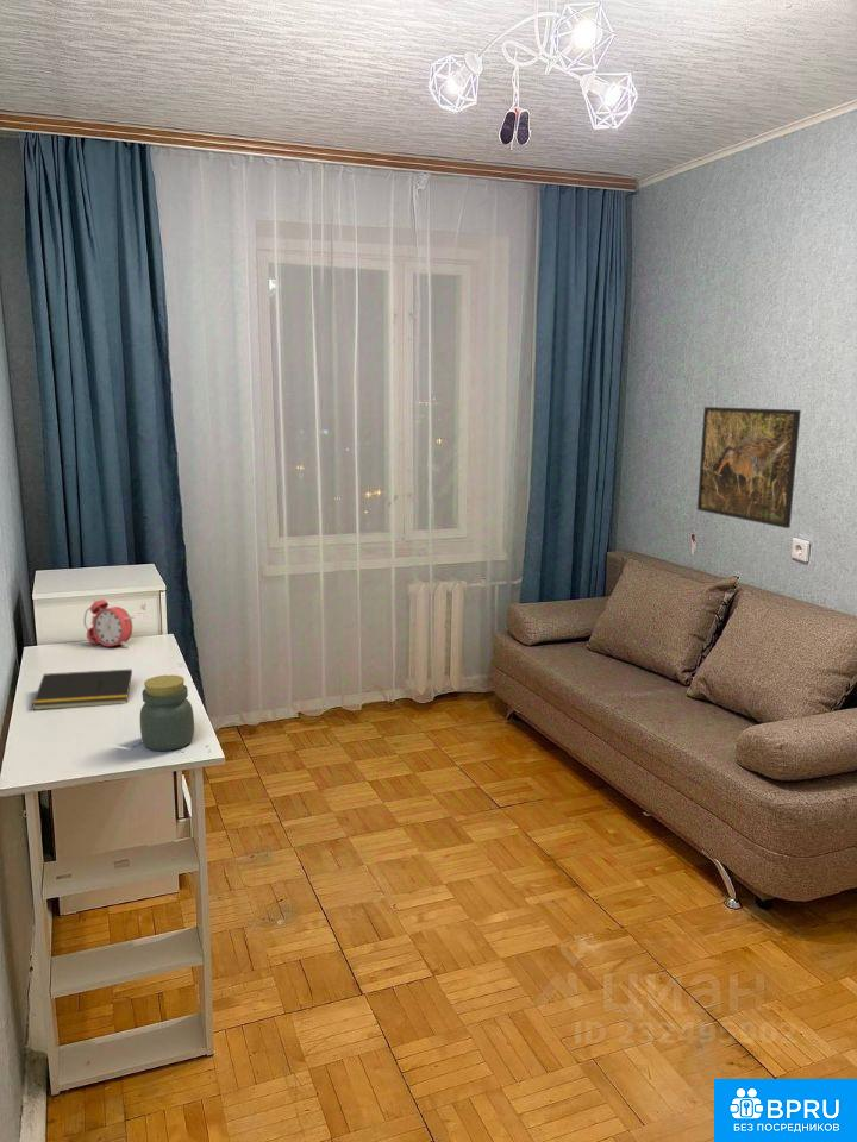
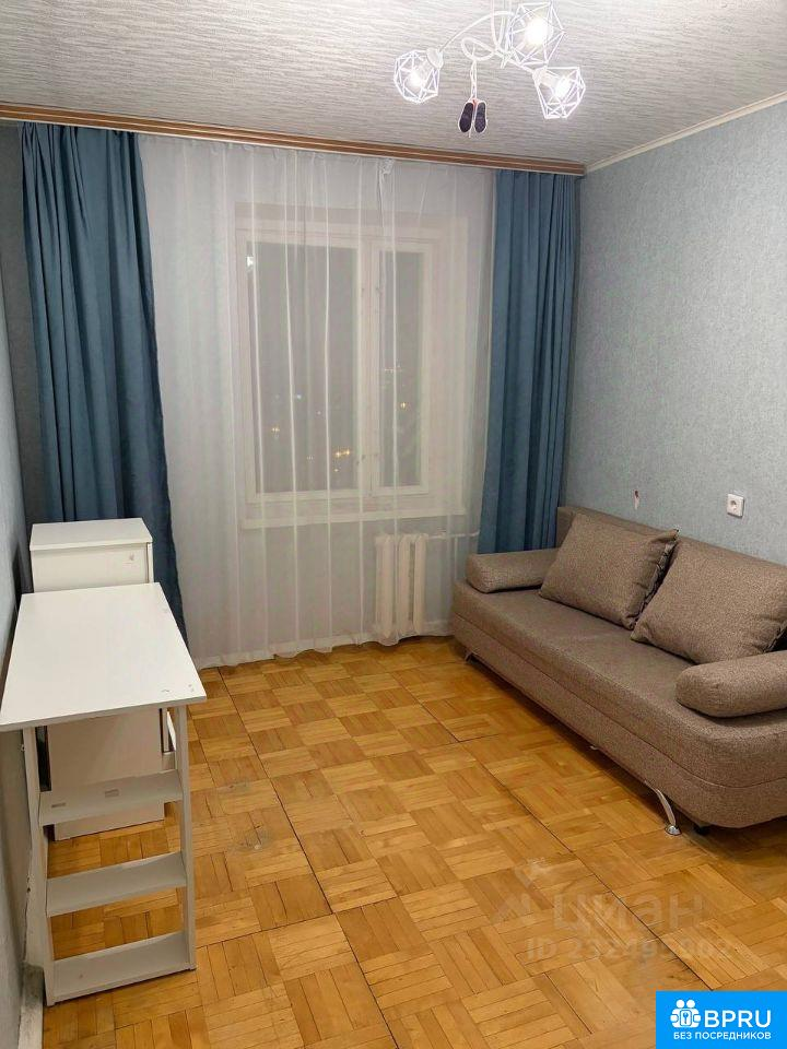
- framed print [696,406,802,529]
- alarm clock [82,598,135,650]
- notepad [31,667,133,711]
- jar [139,674,195,752]
